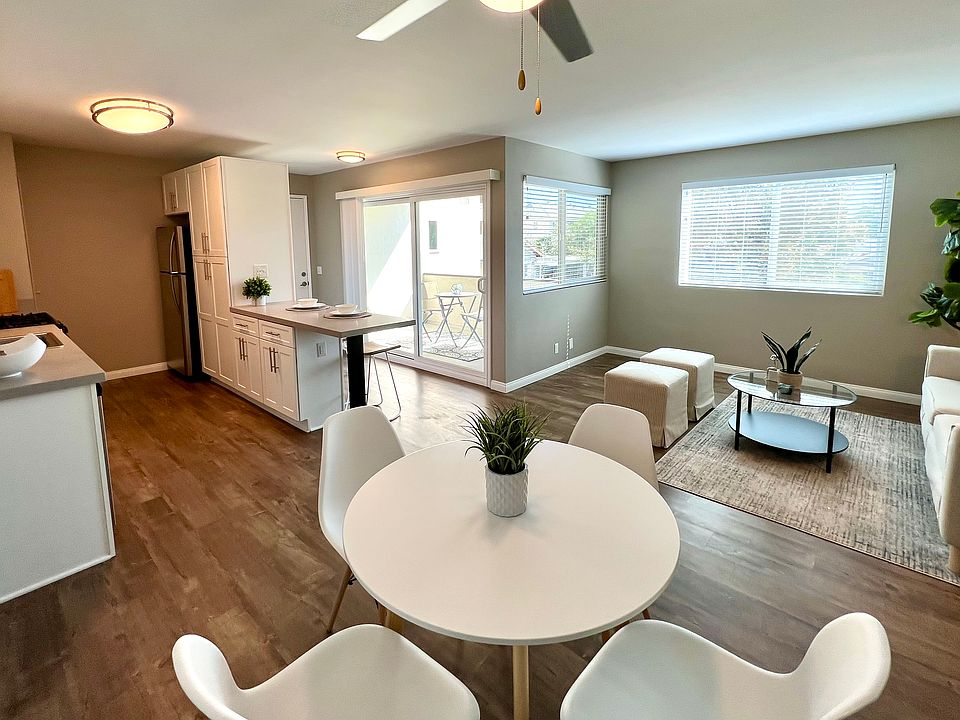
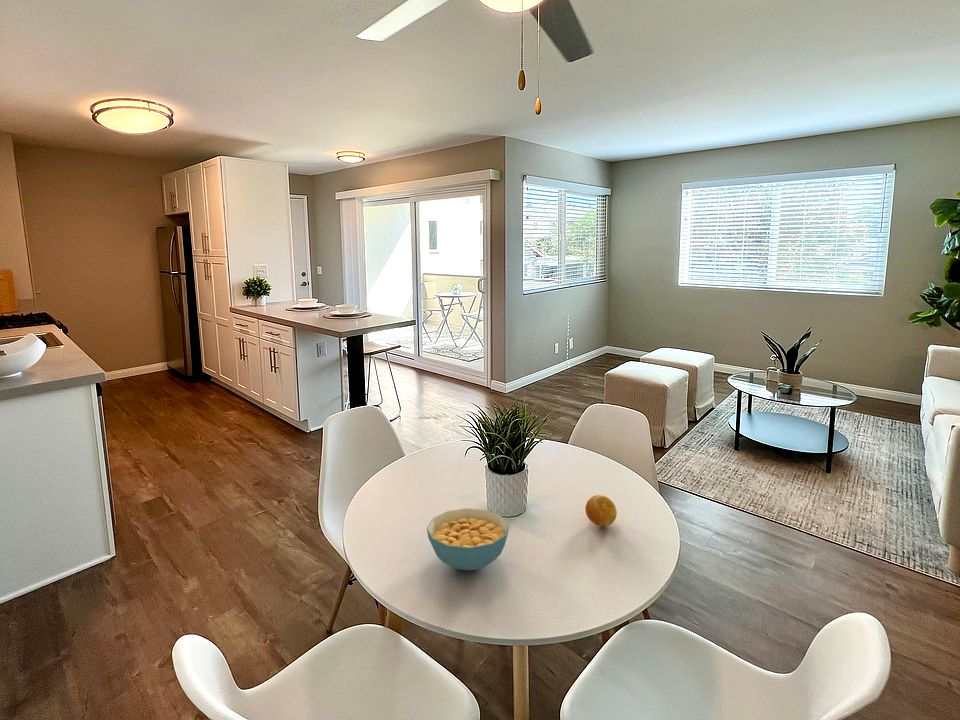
+ cereal bowl [426,507,510,571]
+ fruit [584,494,618,527]
